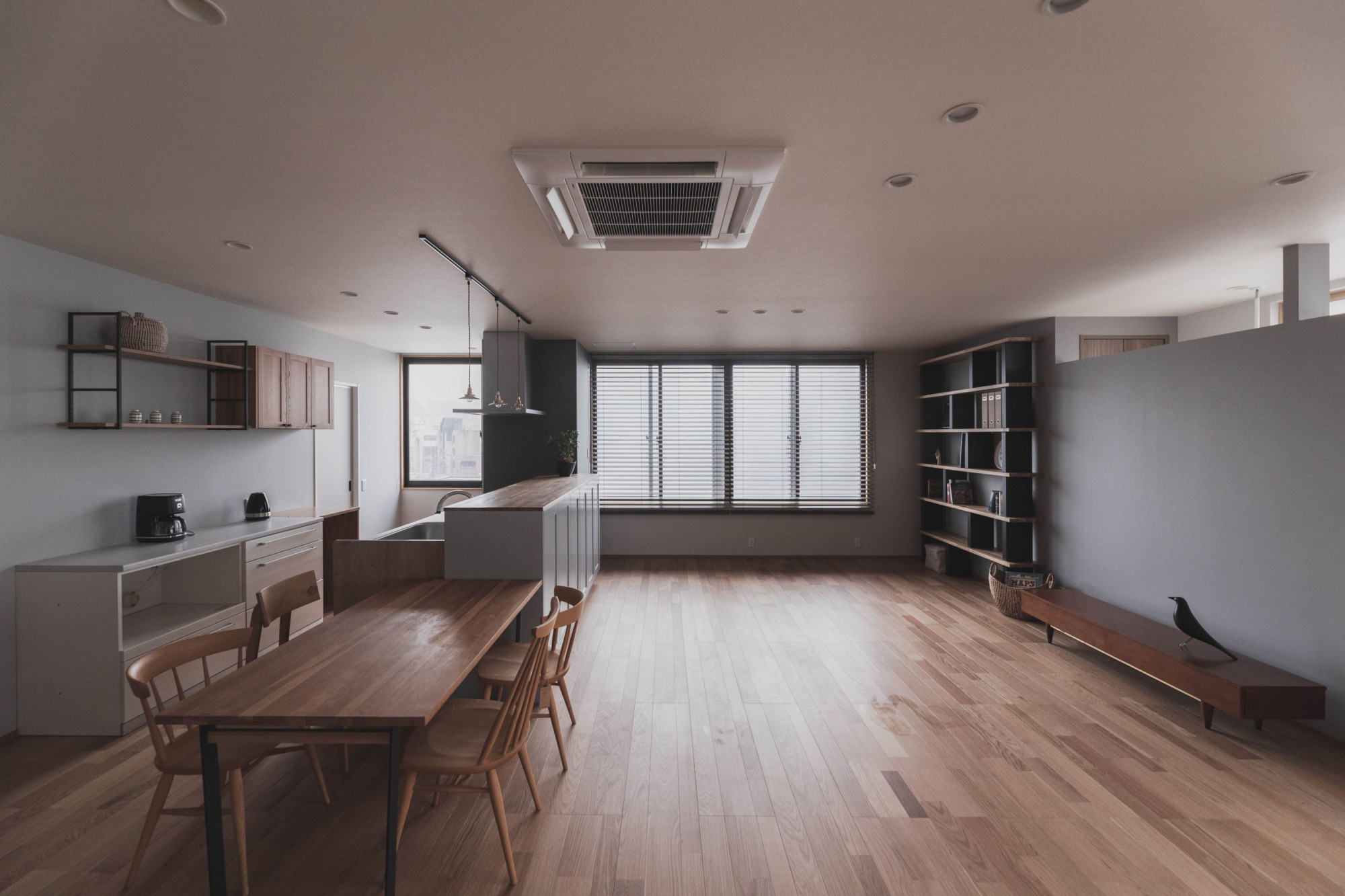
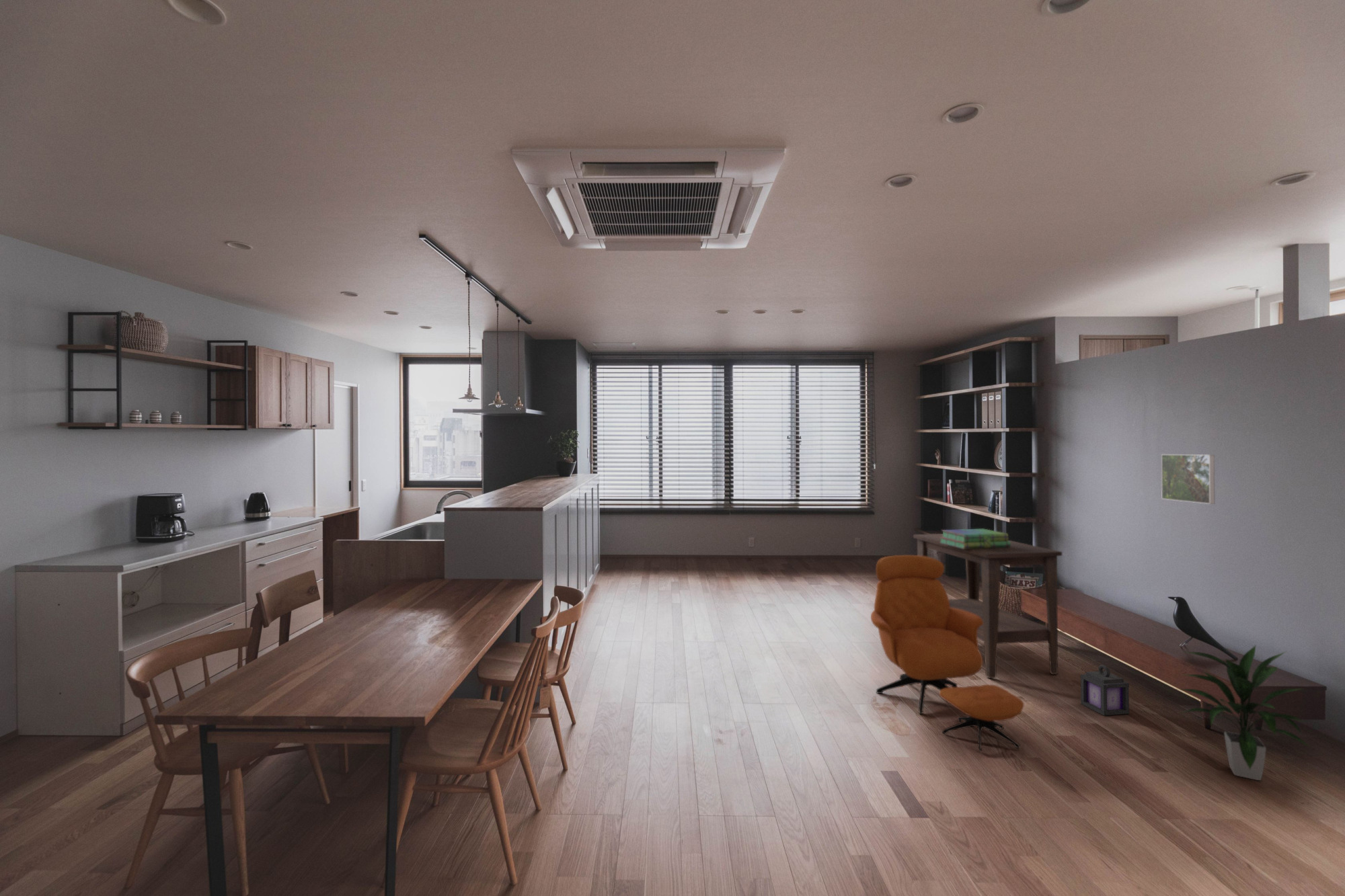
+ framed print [1161,454,1215,505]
+ side table [913,533,1063,679]
+ armchair [870,555,1025,752]
+ lantern [1080,664,1130,717]
+ indoor plant [1177,644,1311,781]
+ stack of books [939,528,1011,548]
